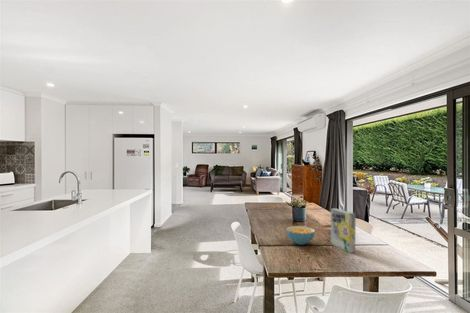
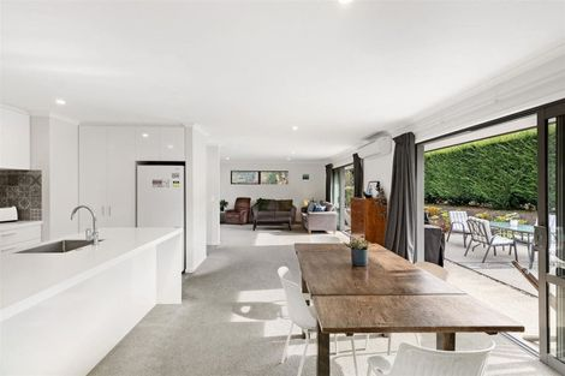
- cereal box [330,207,356,254]
- cereal bowl [285,225,316,246]
